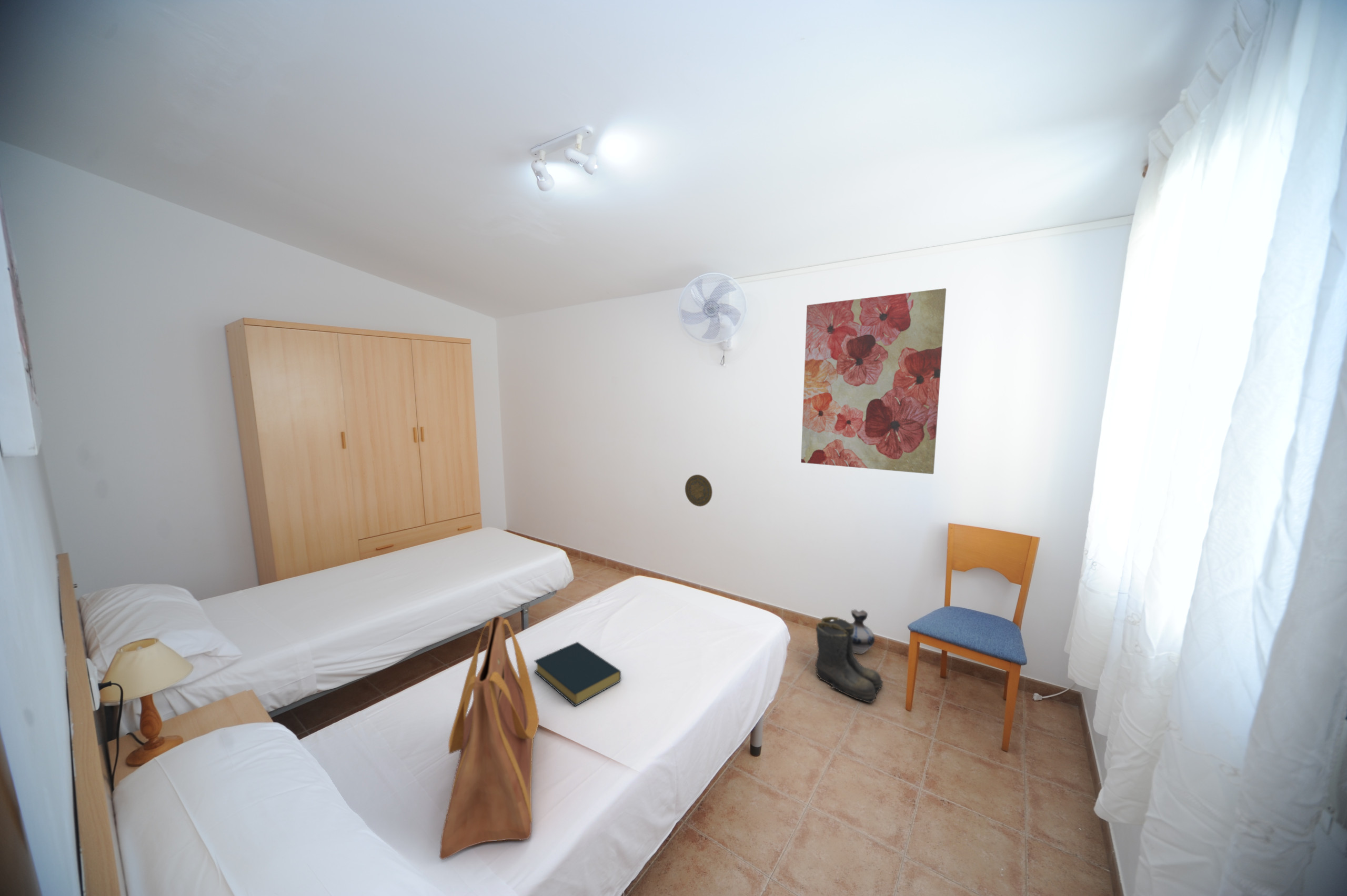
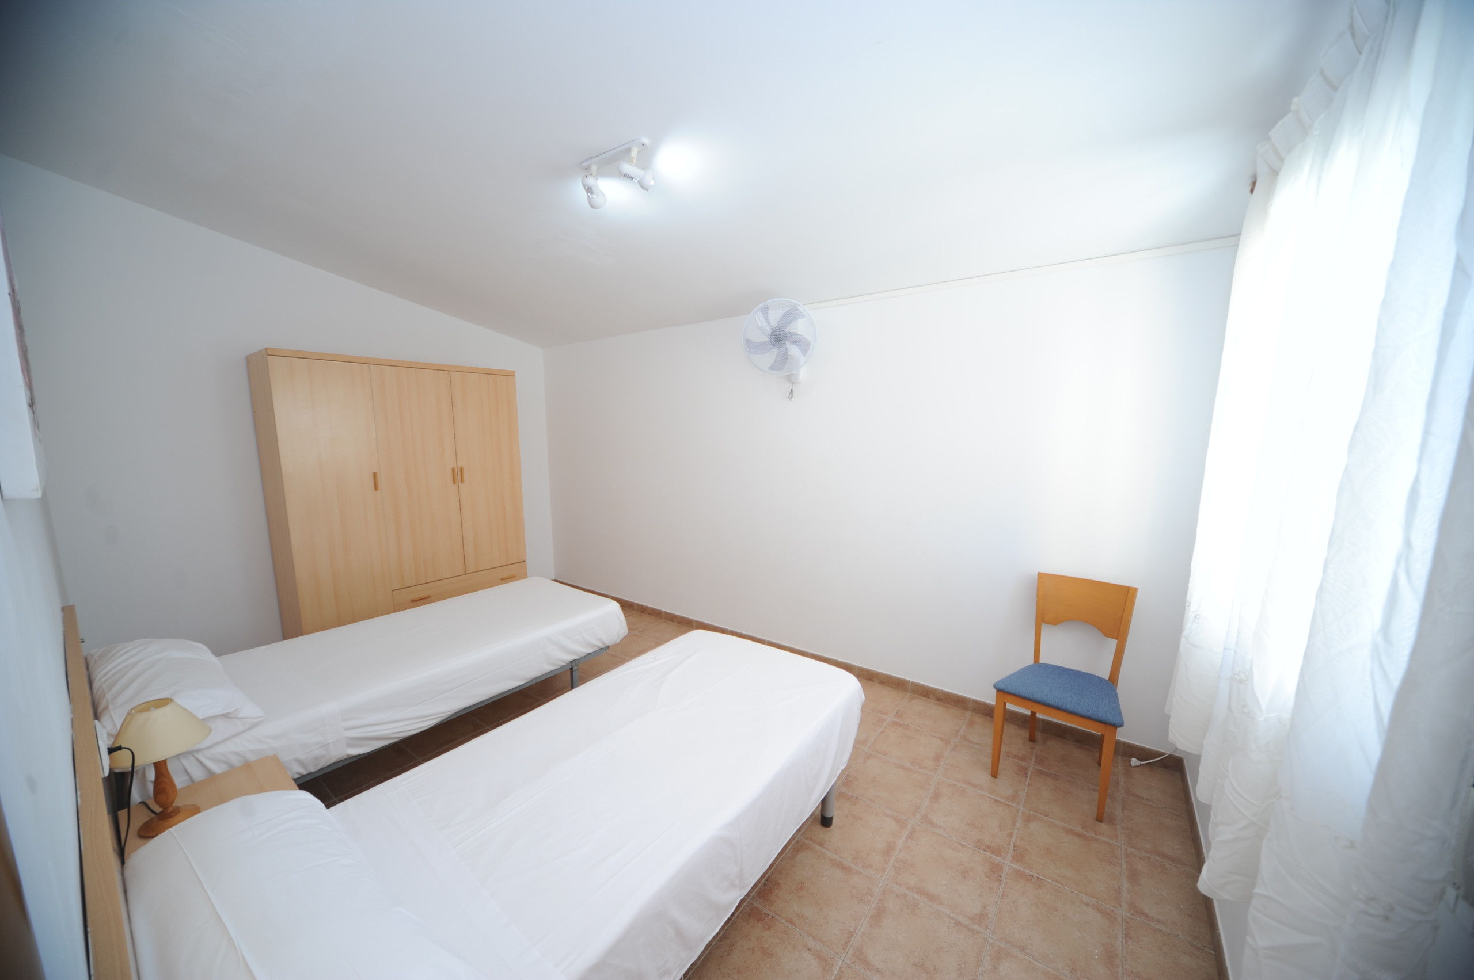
- wall art [800,288,947,475]
- boots [815,616,883,703]
- tote bag [439,616,539,860]
- ceramic jug [850,609,876,655]
- hardback book [534,641,621,707]
- decorative plate [685,474,713,507]
